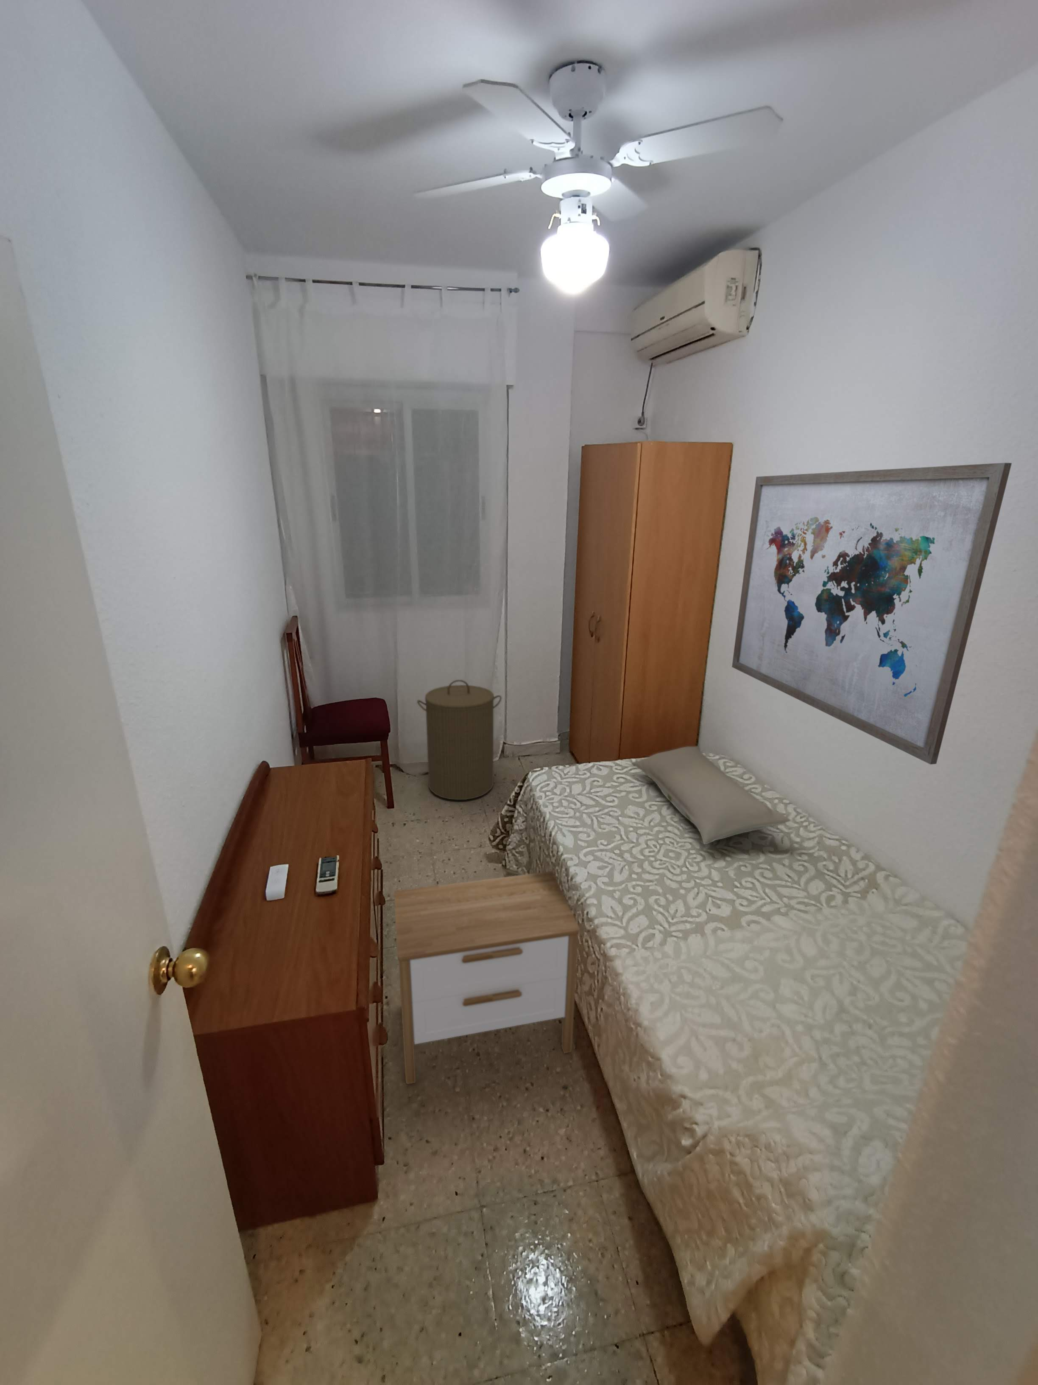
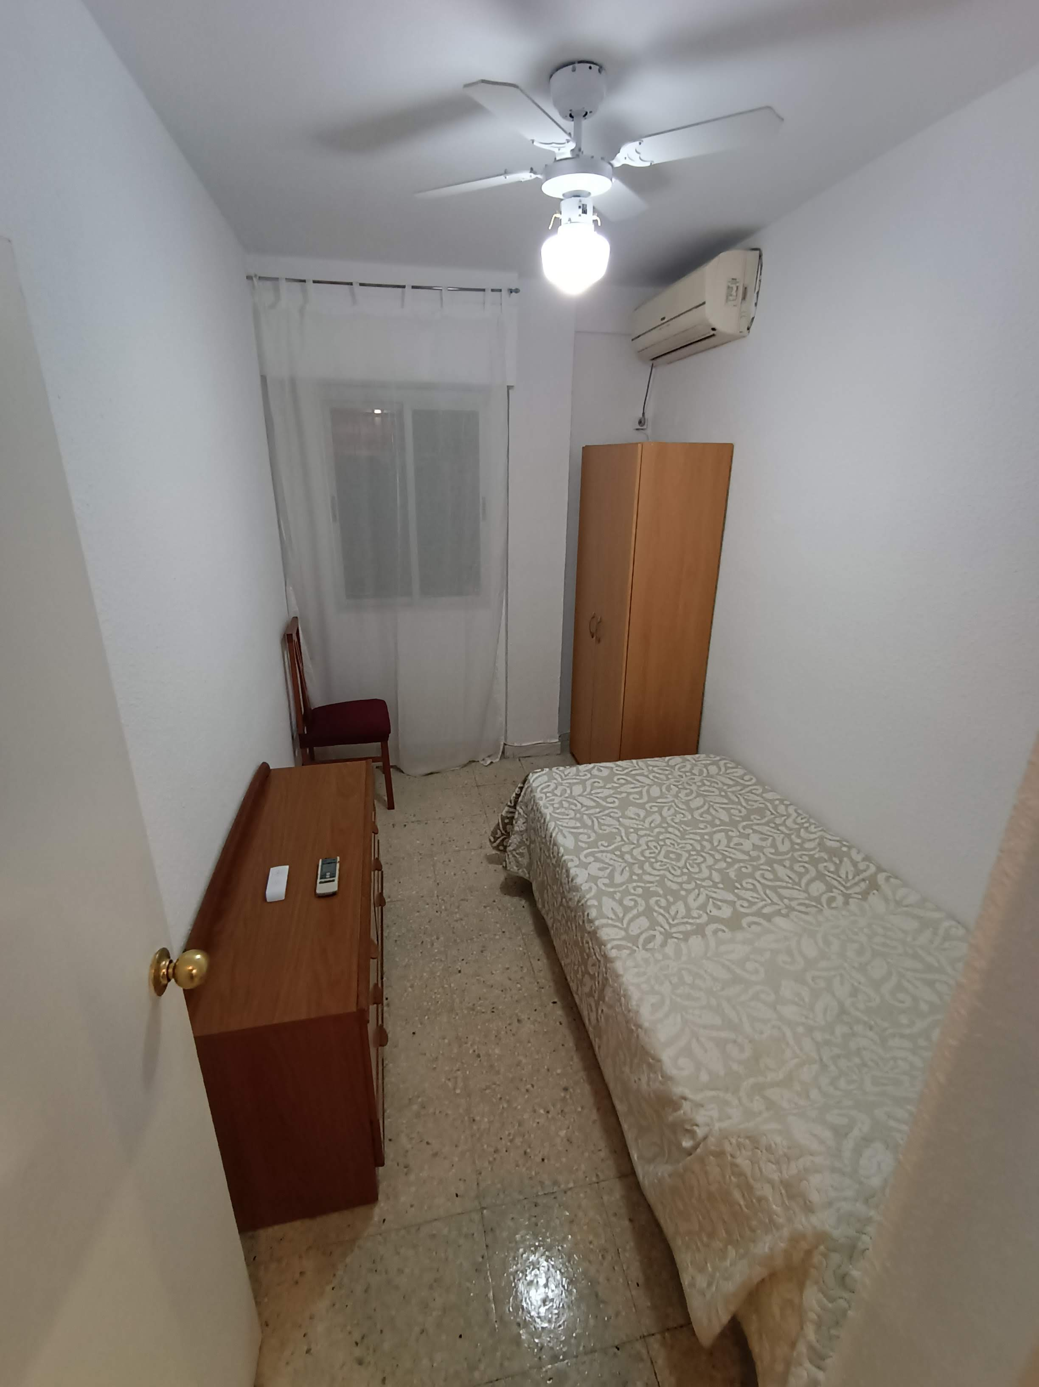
- laundry hamper [417,679,502,800]
- wall art [732,462,1012,766]
- pillow [631,746,792,845]
- nightstand [394,870,580,1085]
